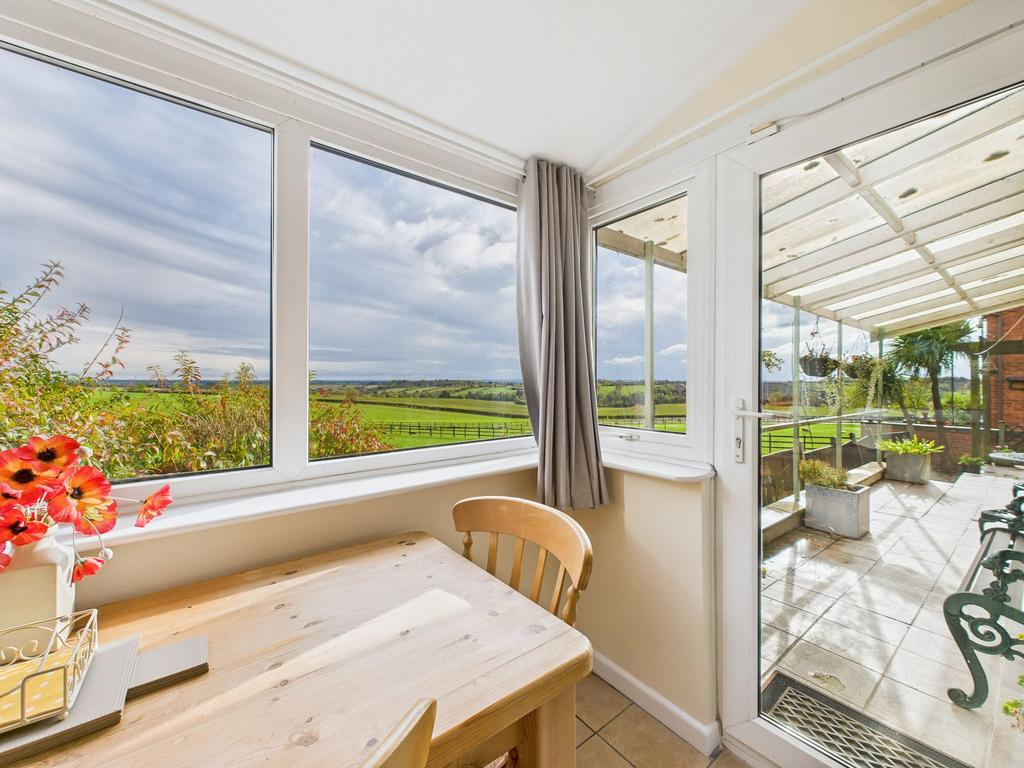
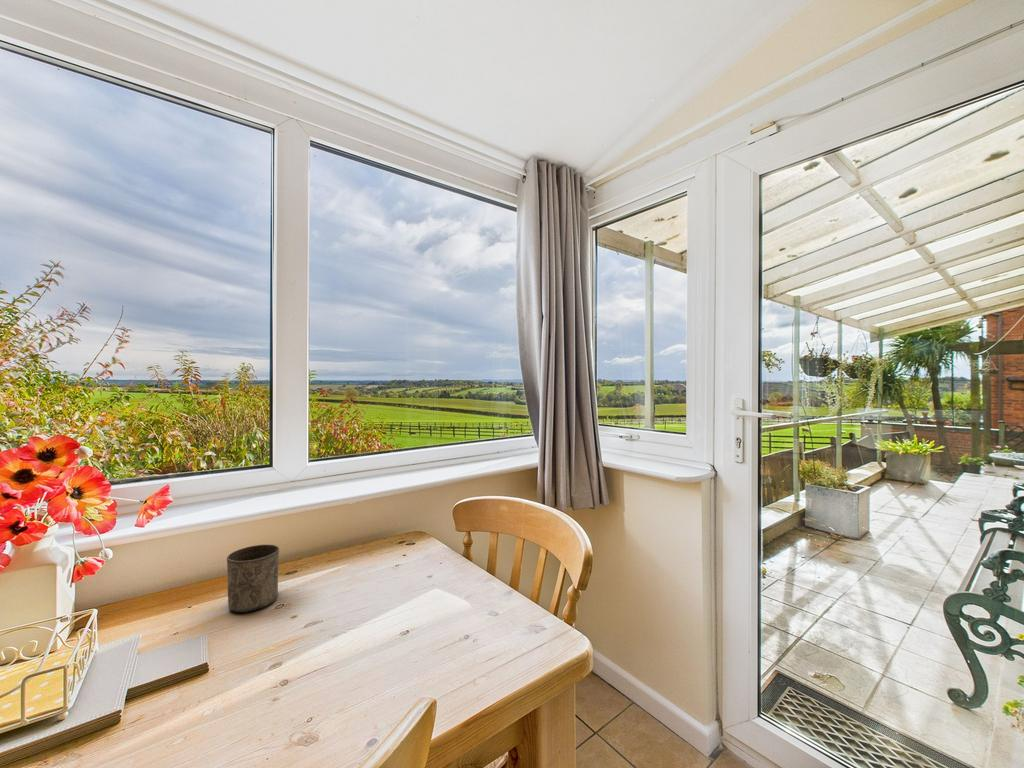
+ cup [226,544,280,613]
